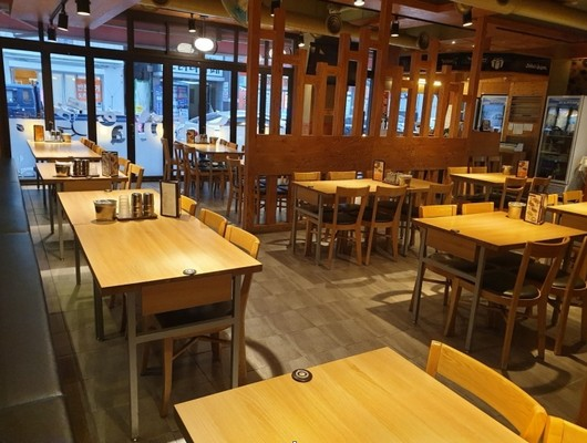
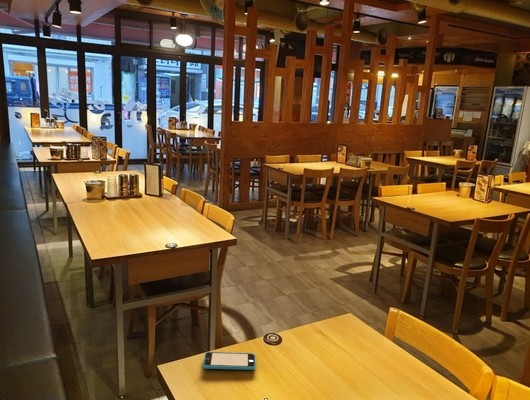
+ smartphone [202,351,256,371]
